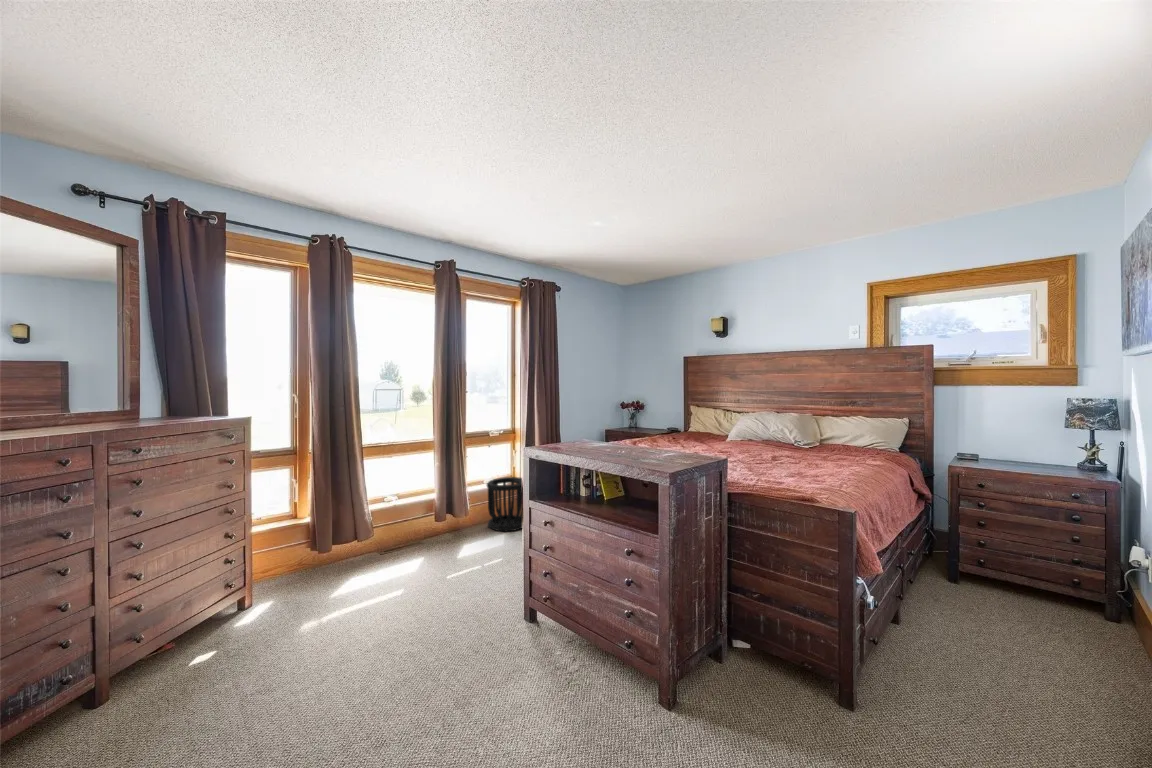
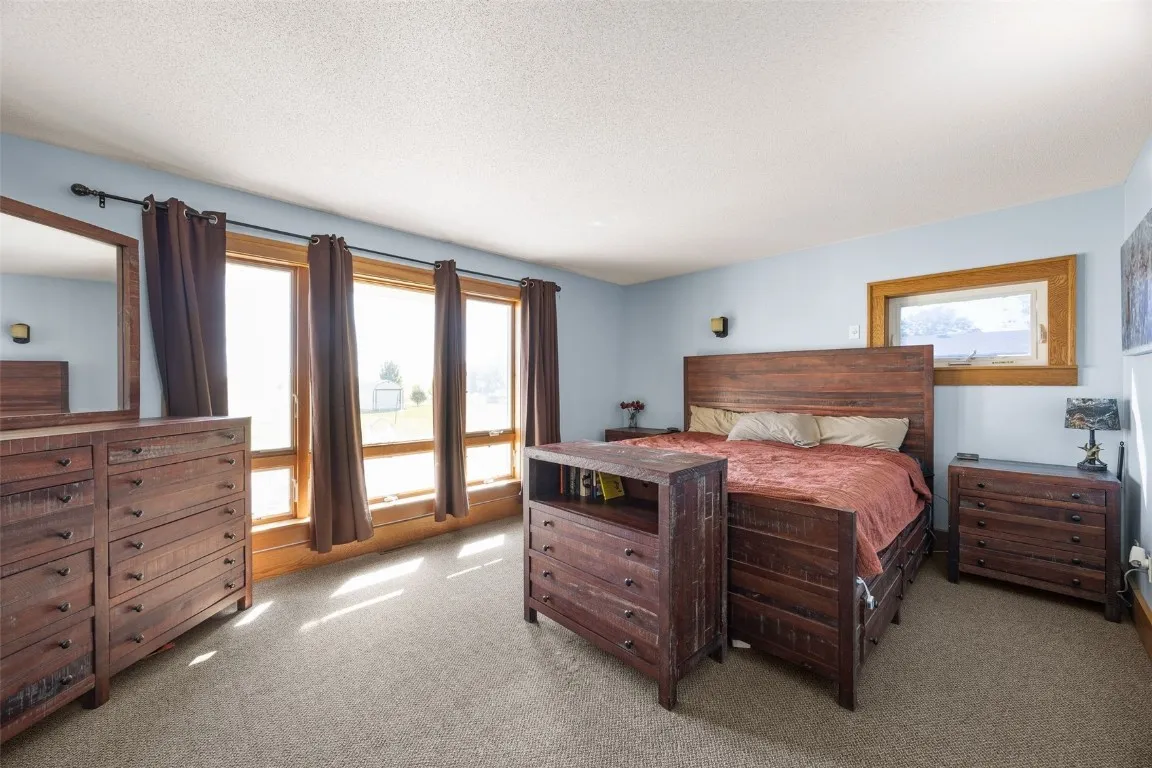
- wastebasket [486,476,523,533]
